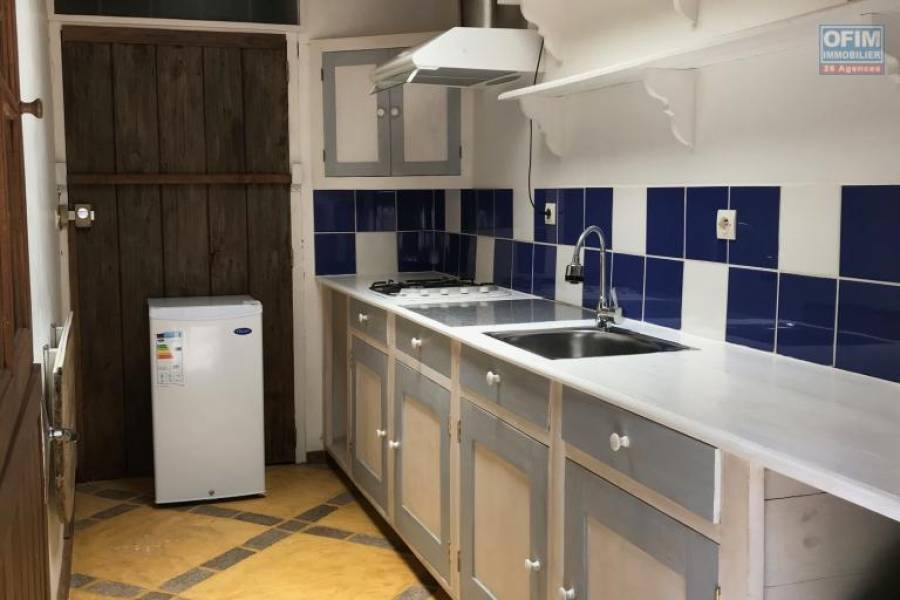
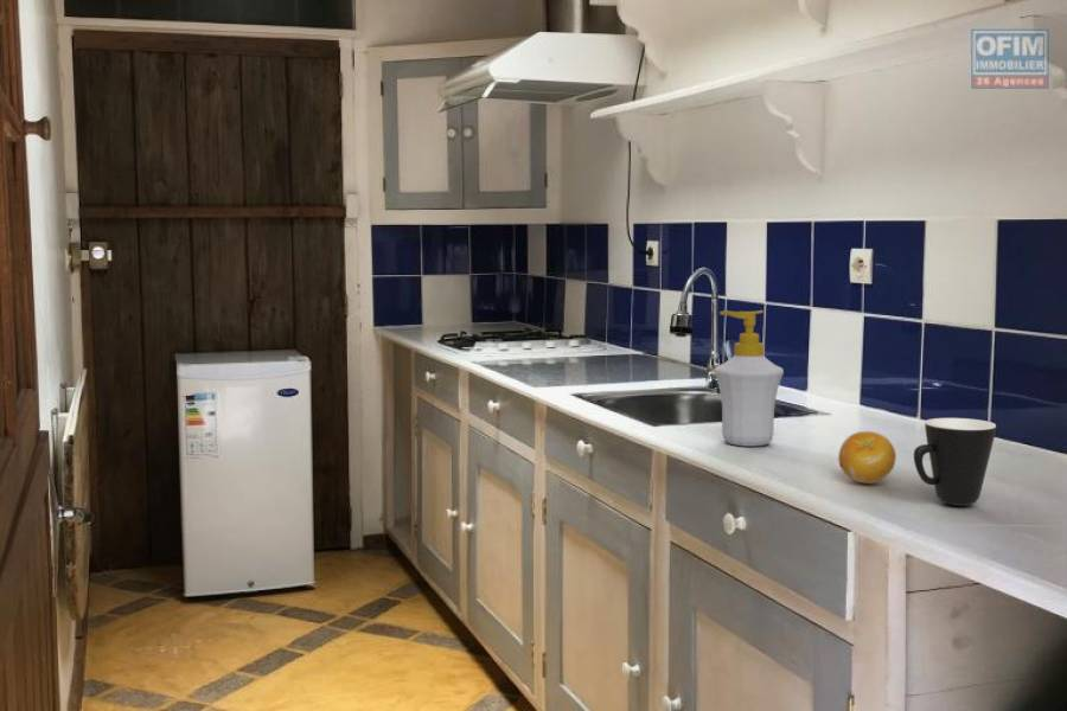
+ soap bottle [714,309,785,448]
+ mug [913,417,997,507]
+ fruit [837,430,897,485]
